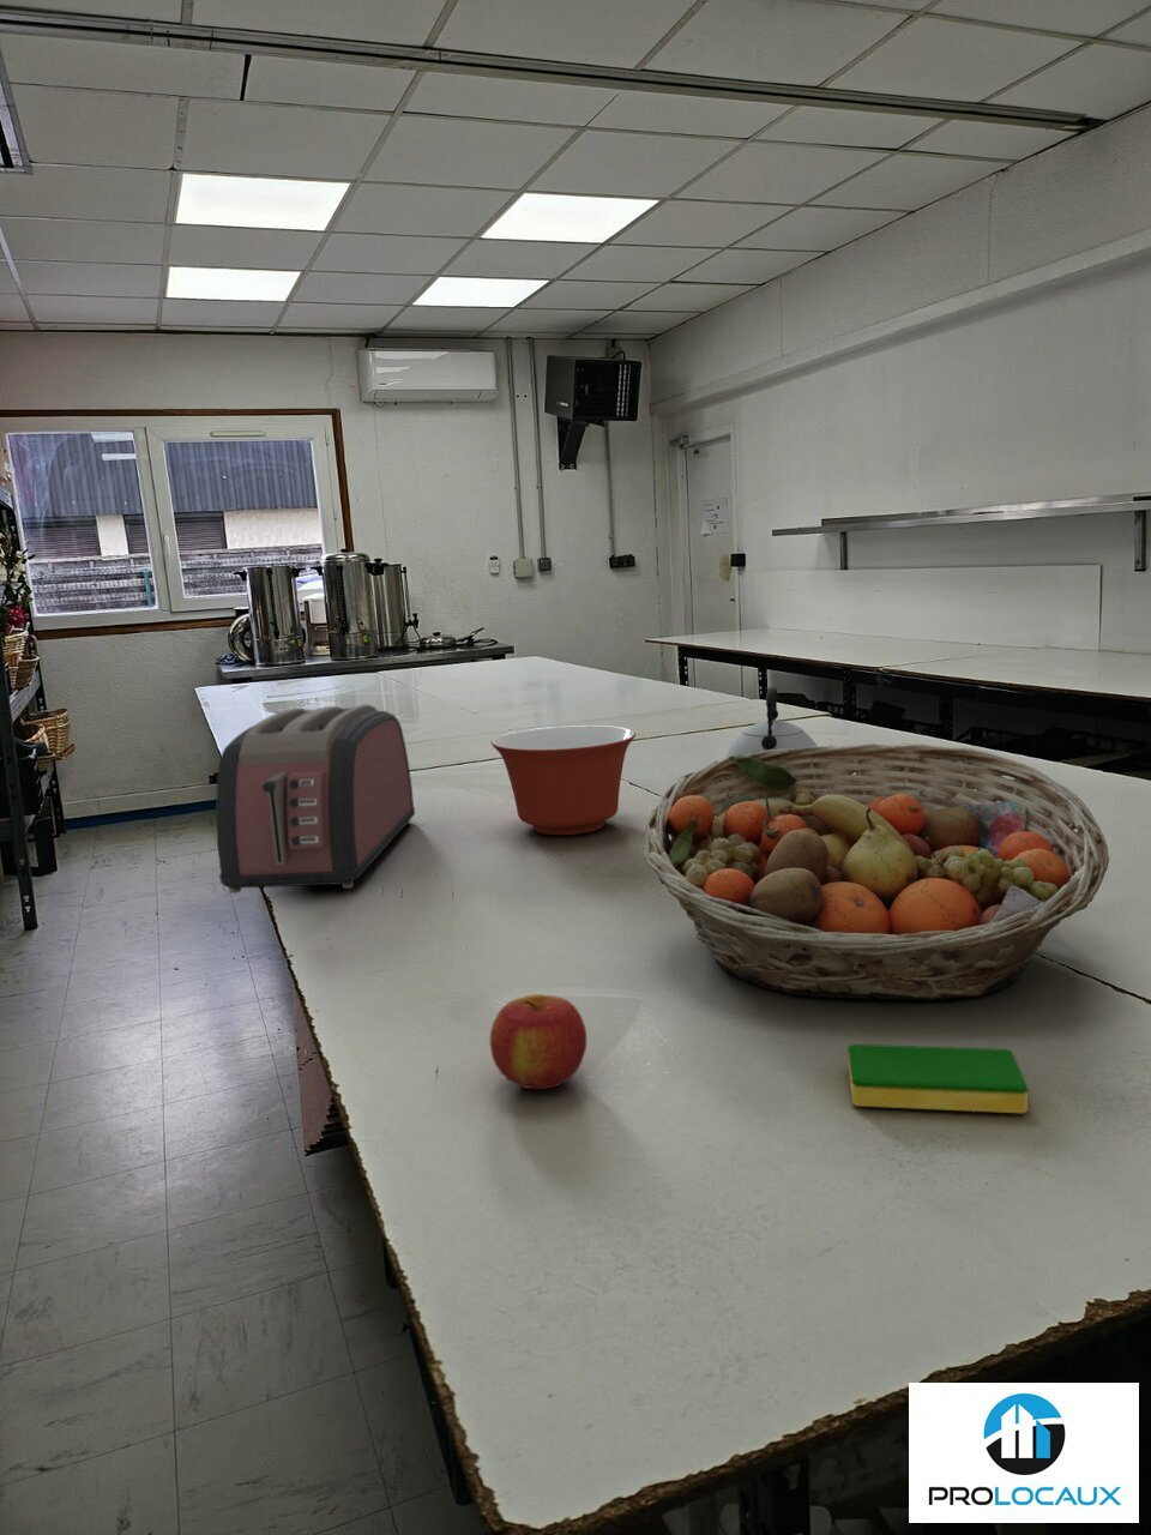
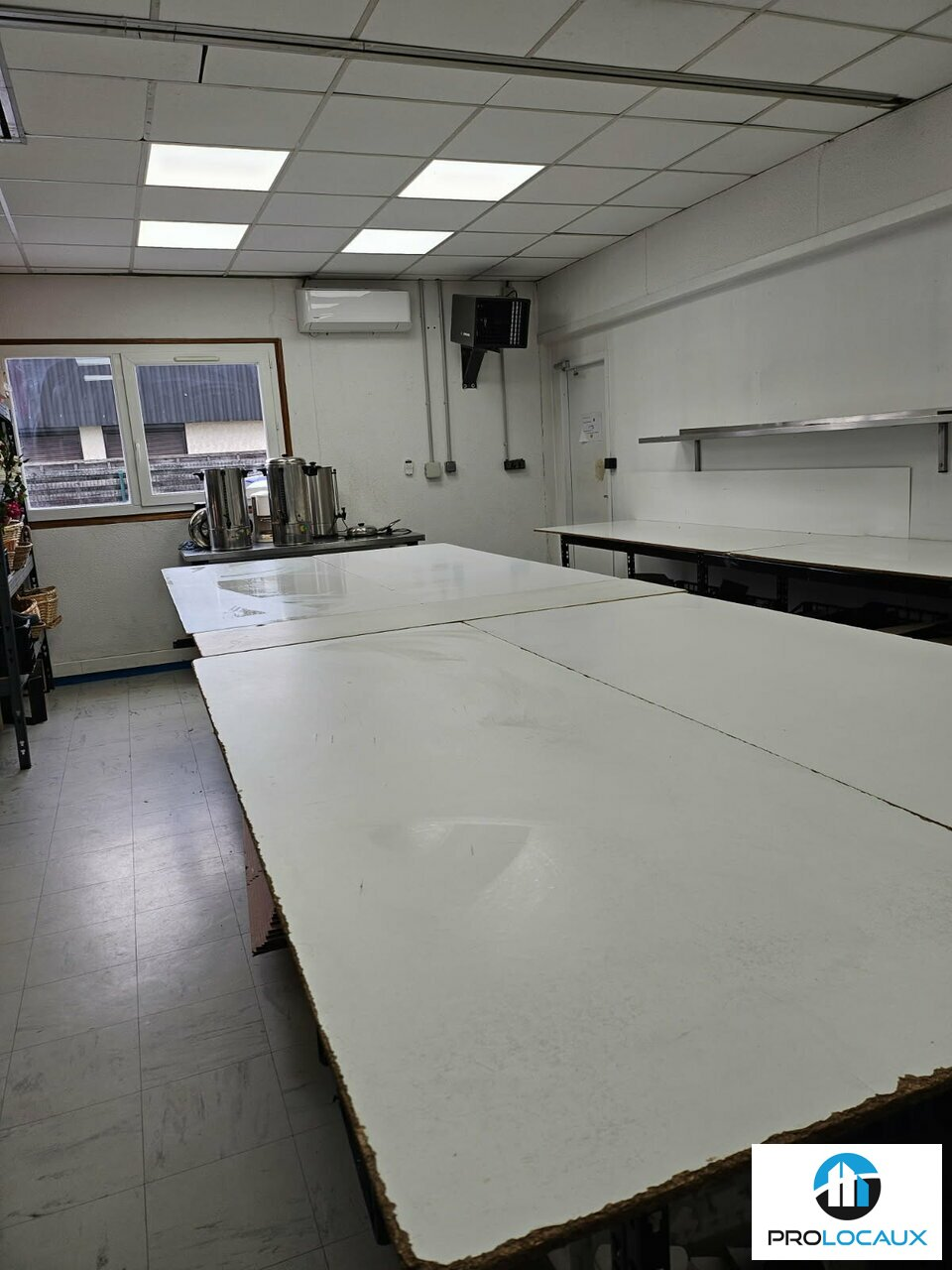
- toaster [215,702,416,894]
- apple [490,994,588,1090]
- dish sponge [846,1043,1029,1114]
- mixing bowl [491,724,637,836]
- kettle [724,687,817,759]
- fruit basket [643,742,1110,1001]
